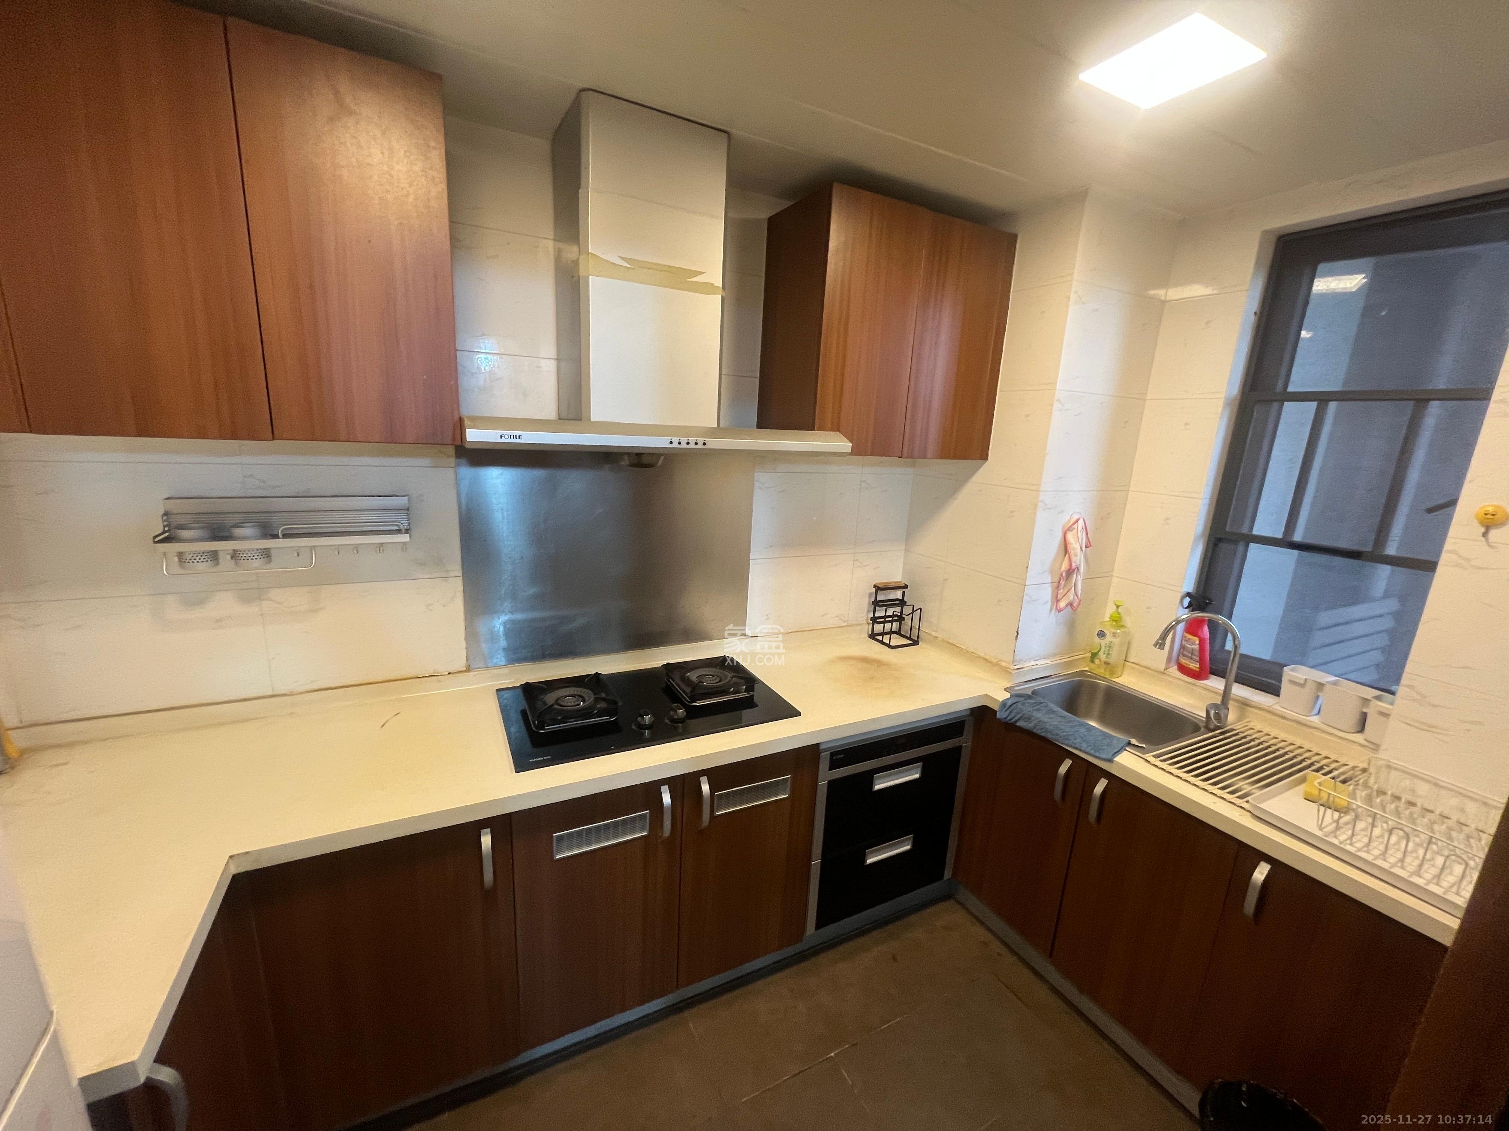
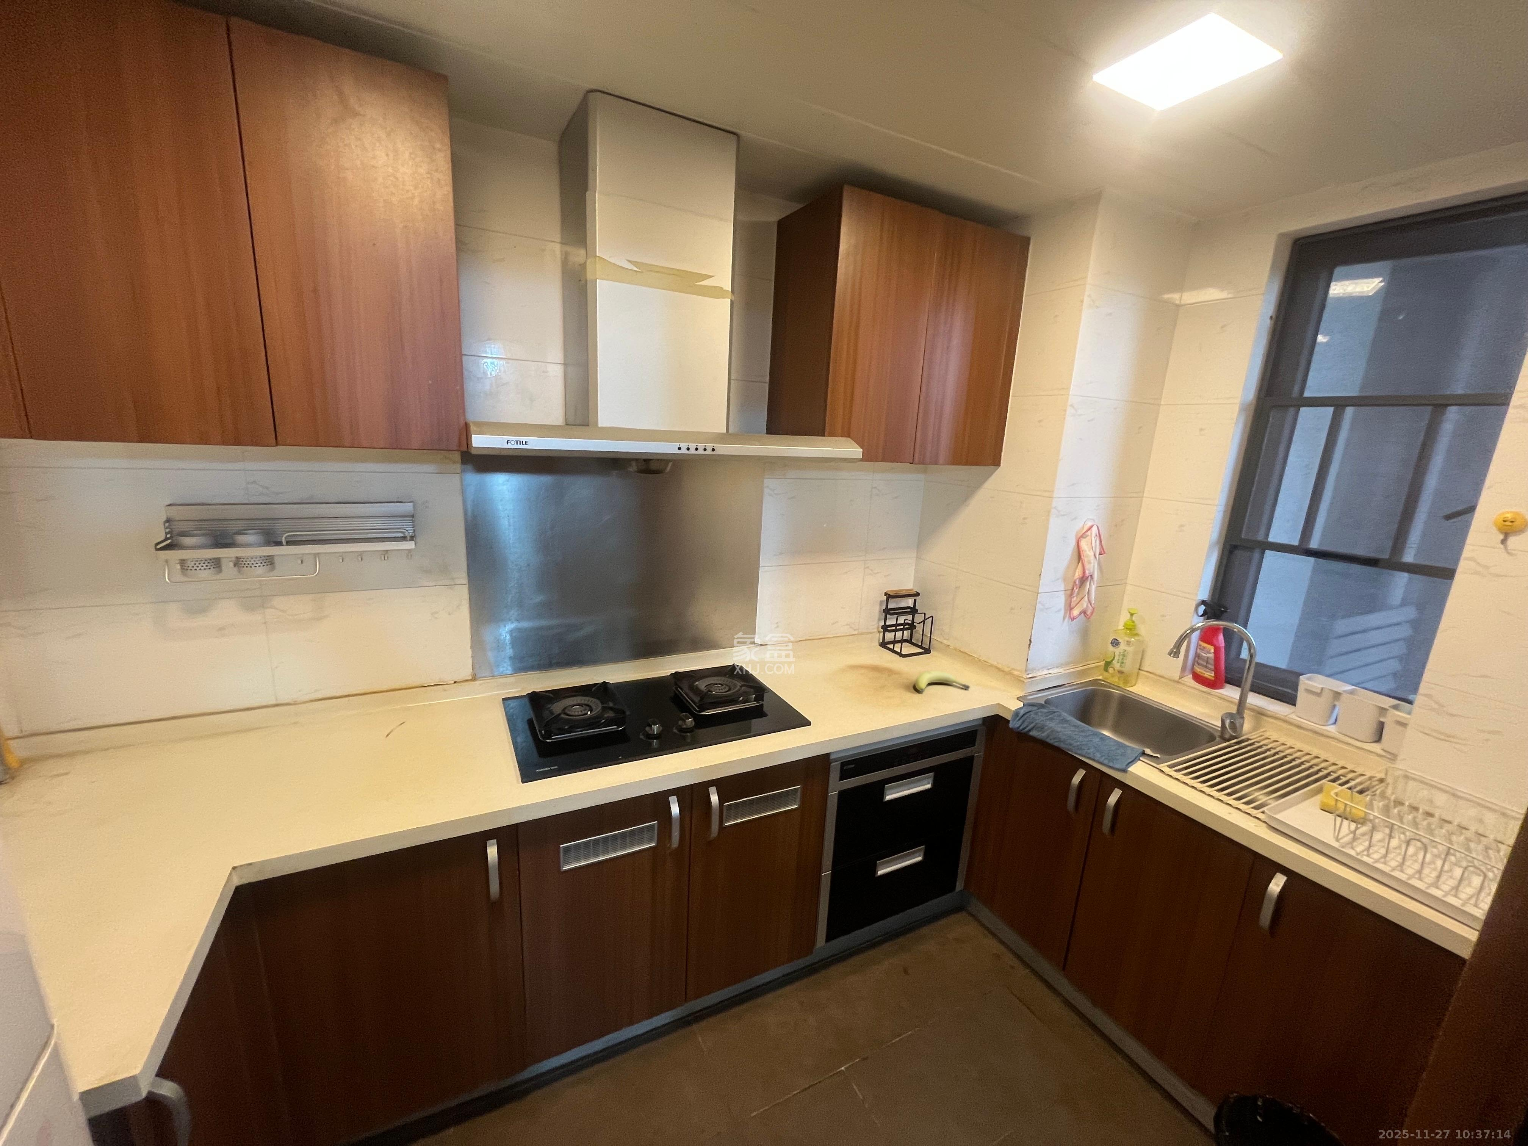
+ fruit [914,671,971,692]
